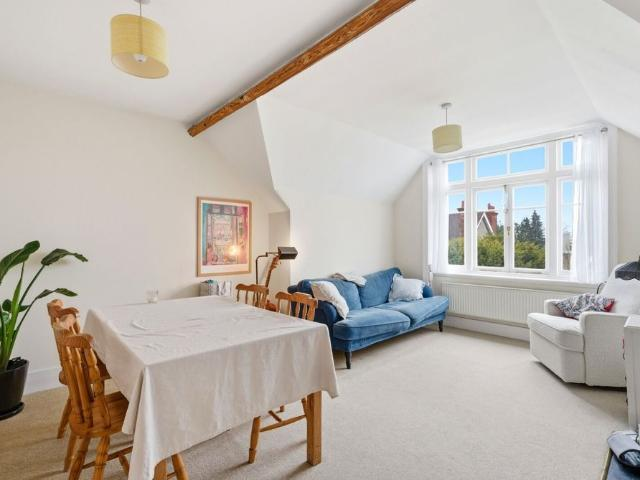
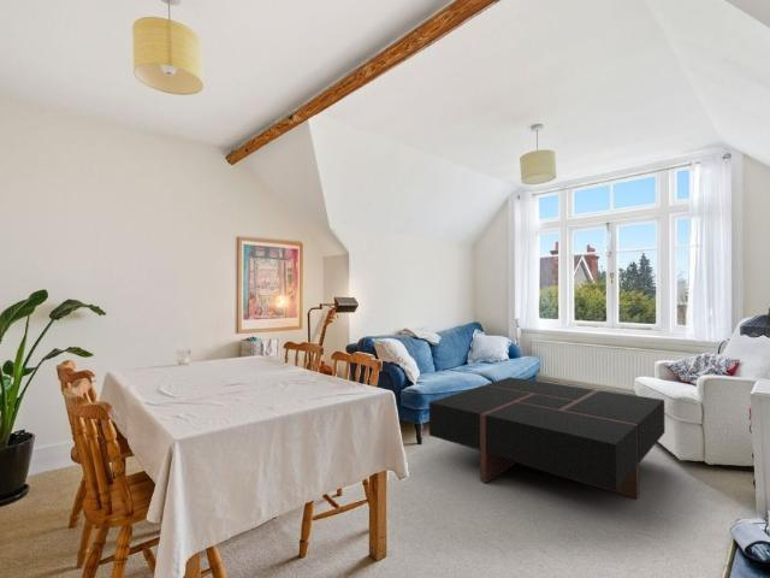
+ coffee table [428,376,667,500]
